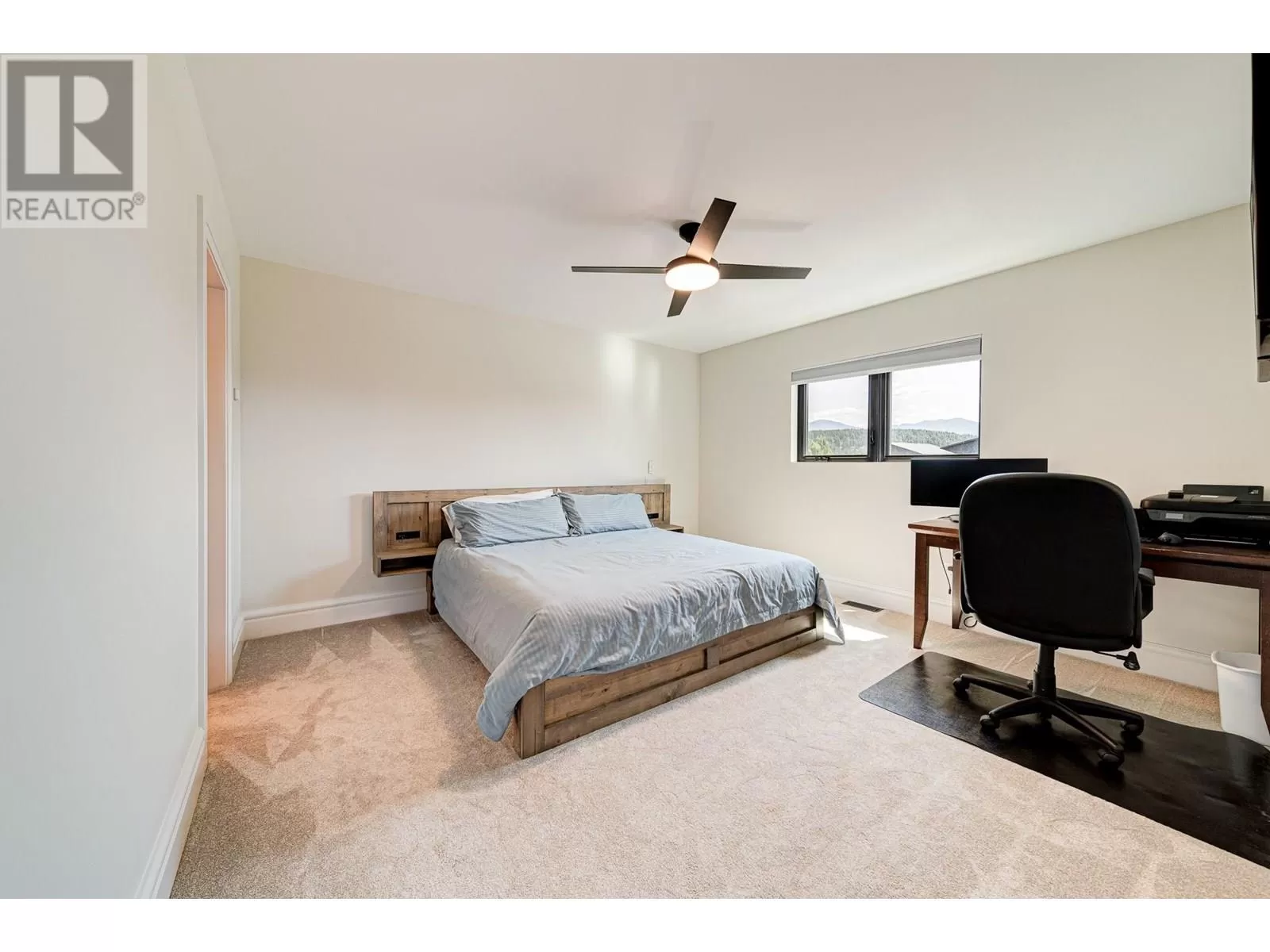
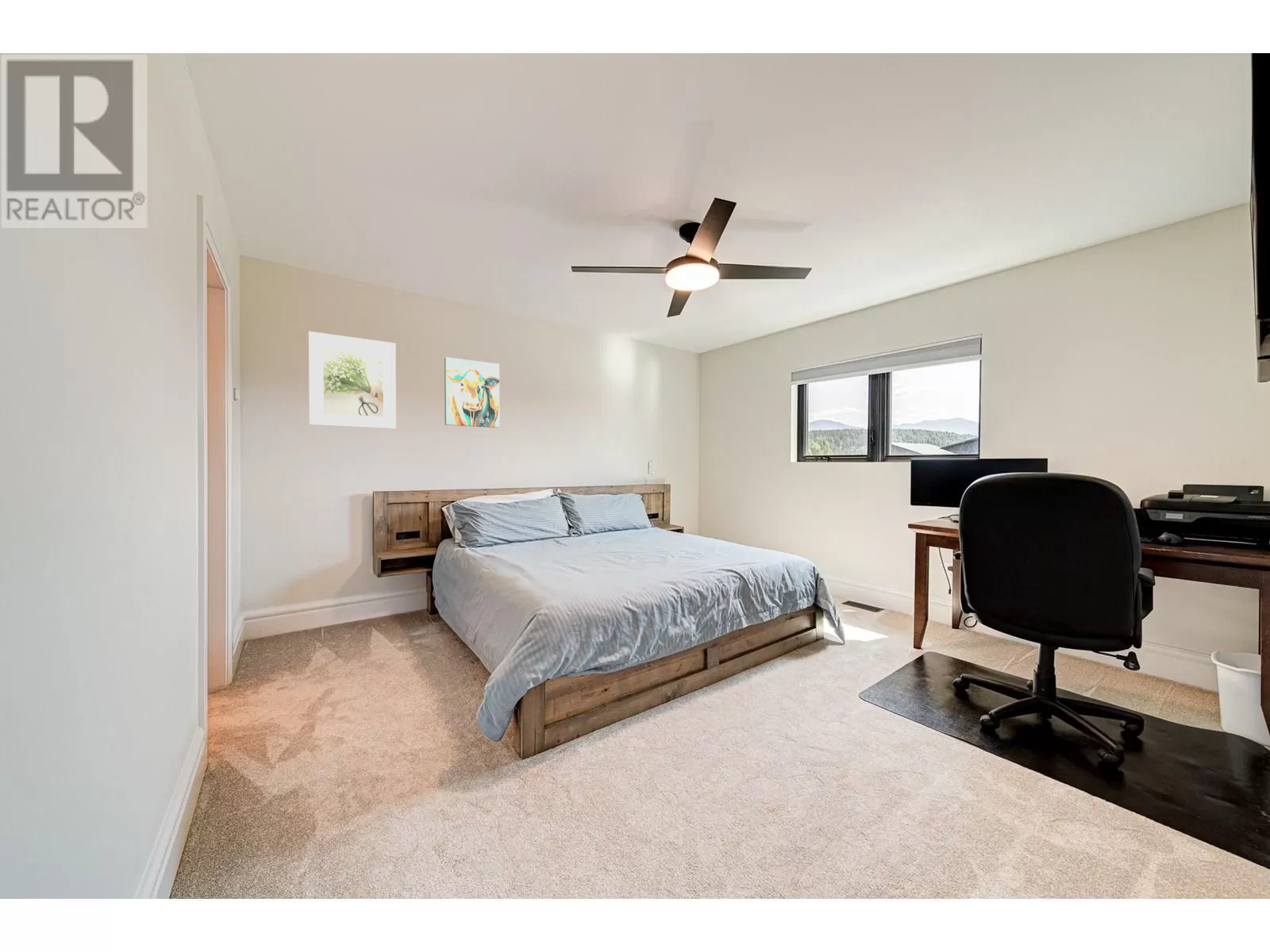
+ wall art [444,356,500,428]
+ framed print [308,331,397,430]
